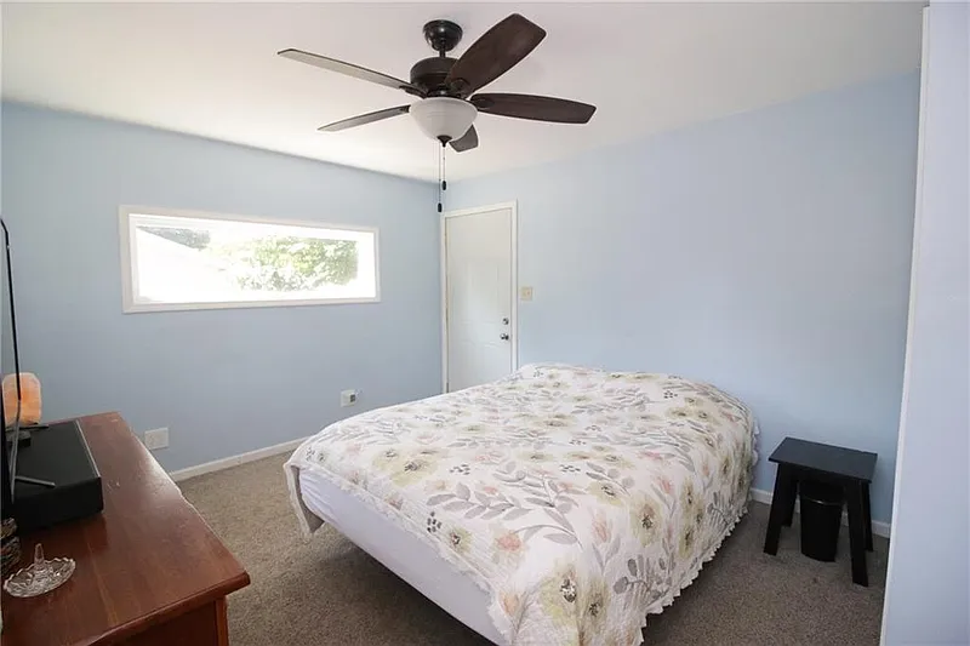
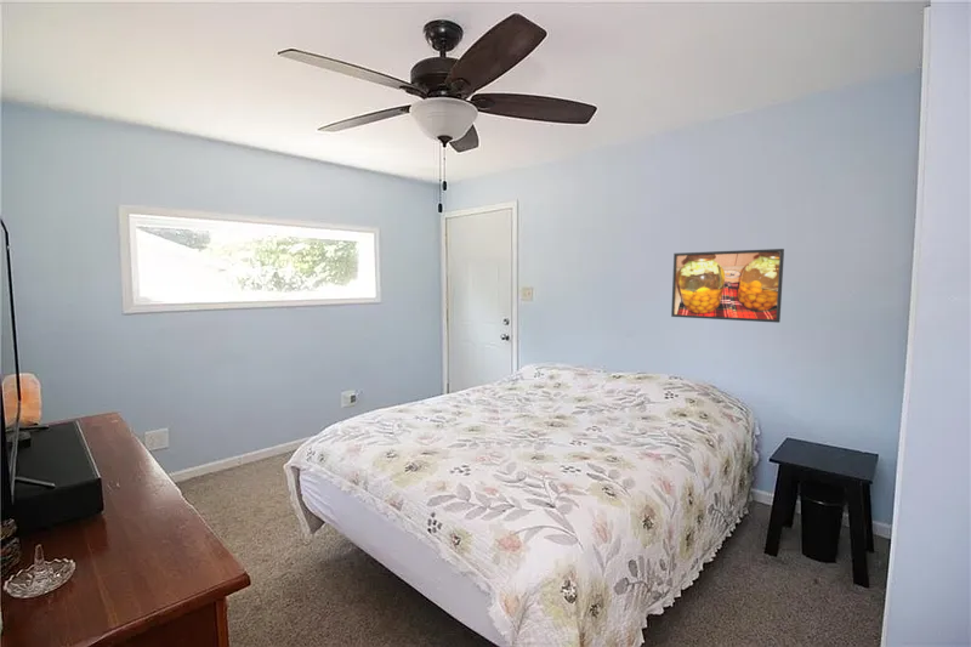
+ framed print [670,248,785,324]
